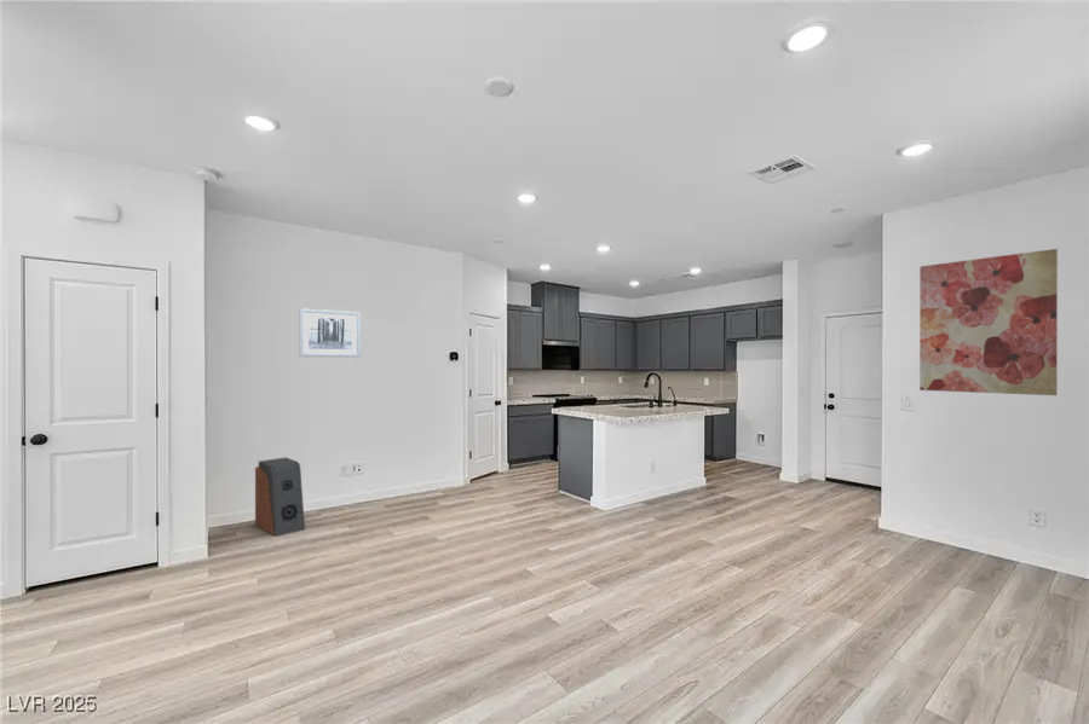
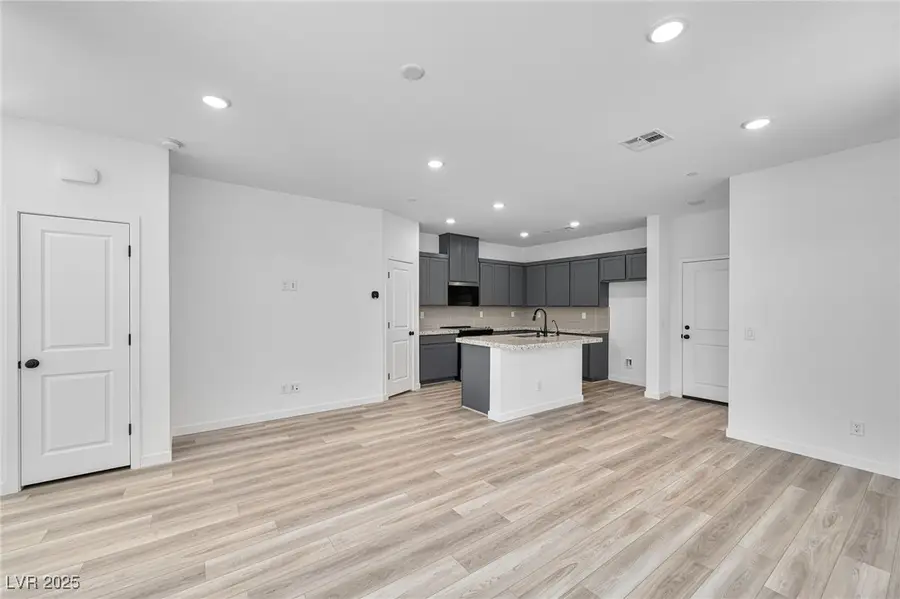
- wall art [918,248,1059,396]
- speaker [254,457,306,538]
- wall art [298,307,362,358]
